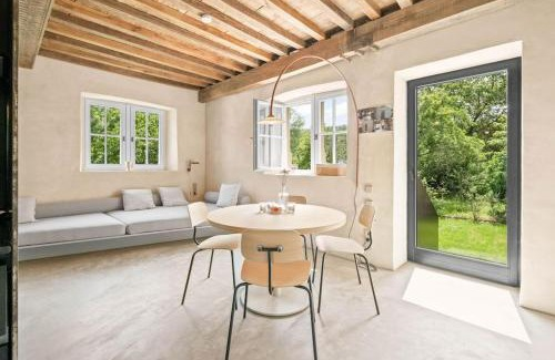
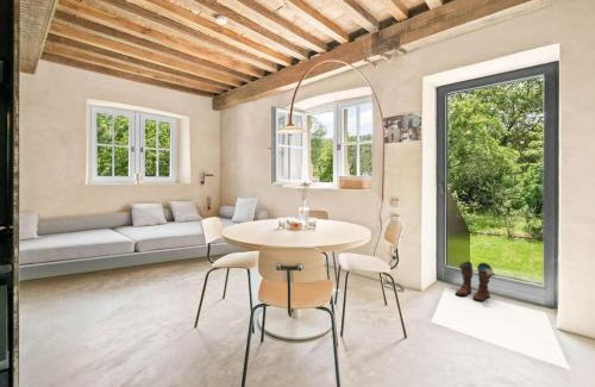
+ boots [455,261,496,301]
